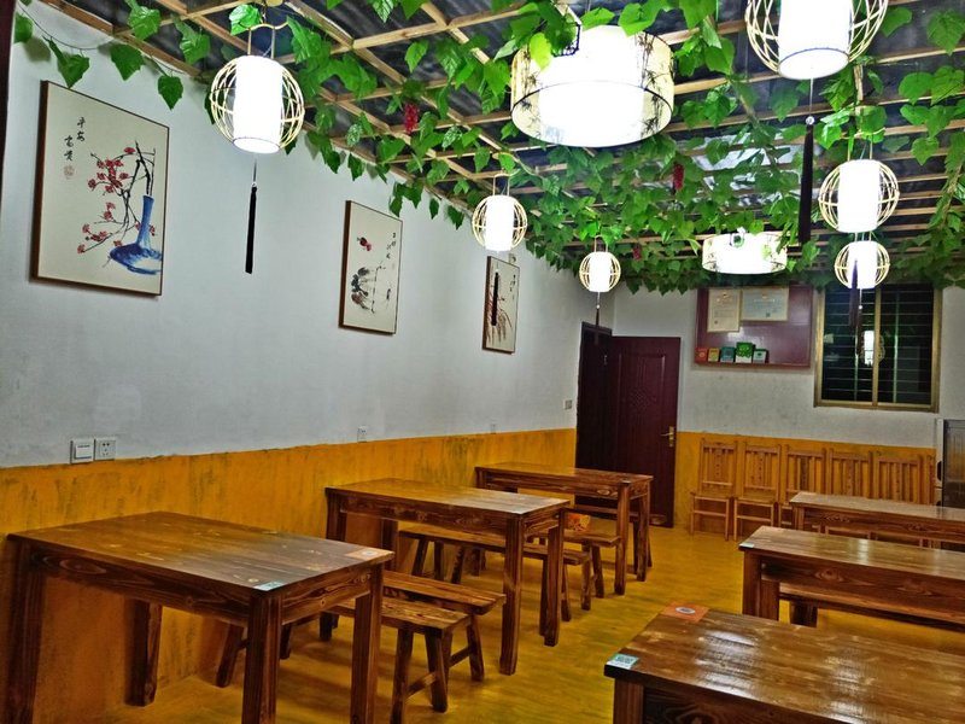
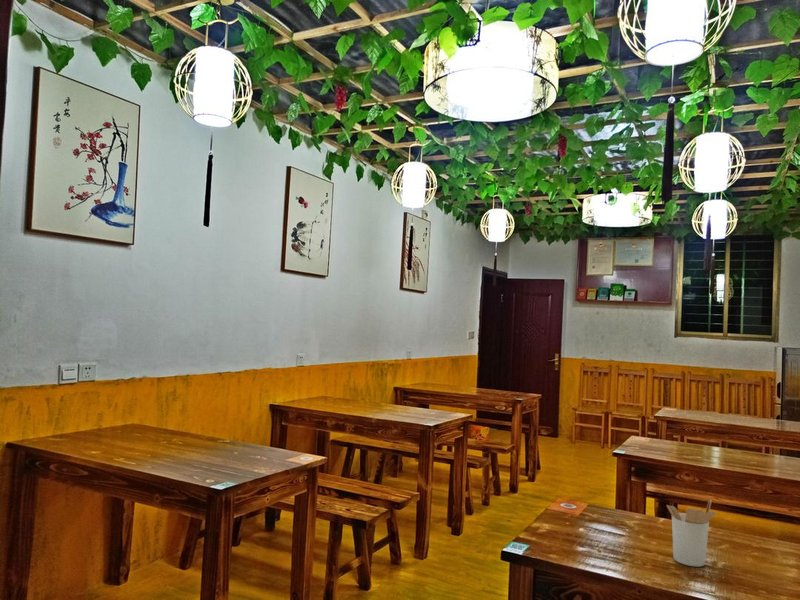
+ utensil holder [666,499,717,568]
